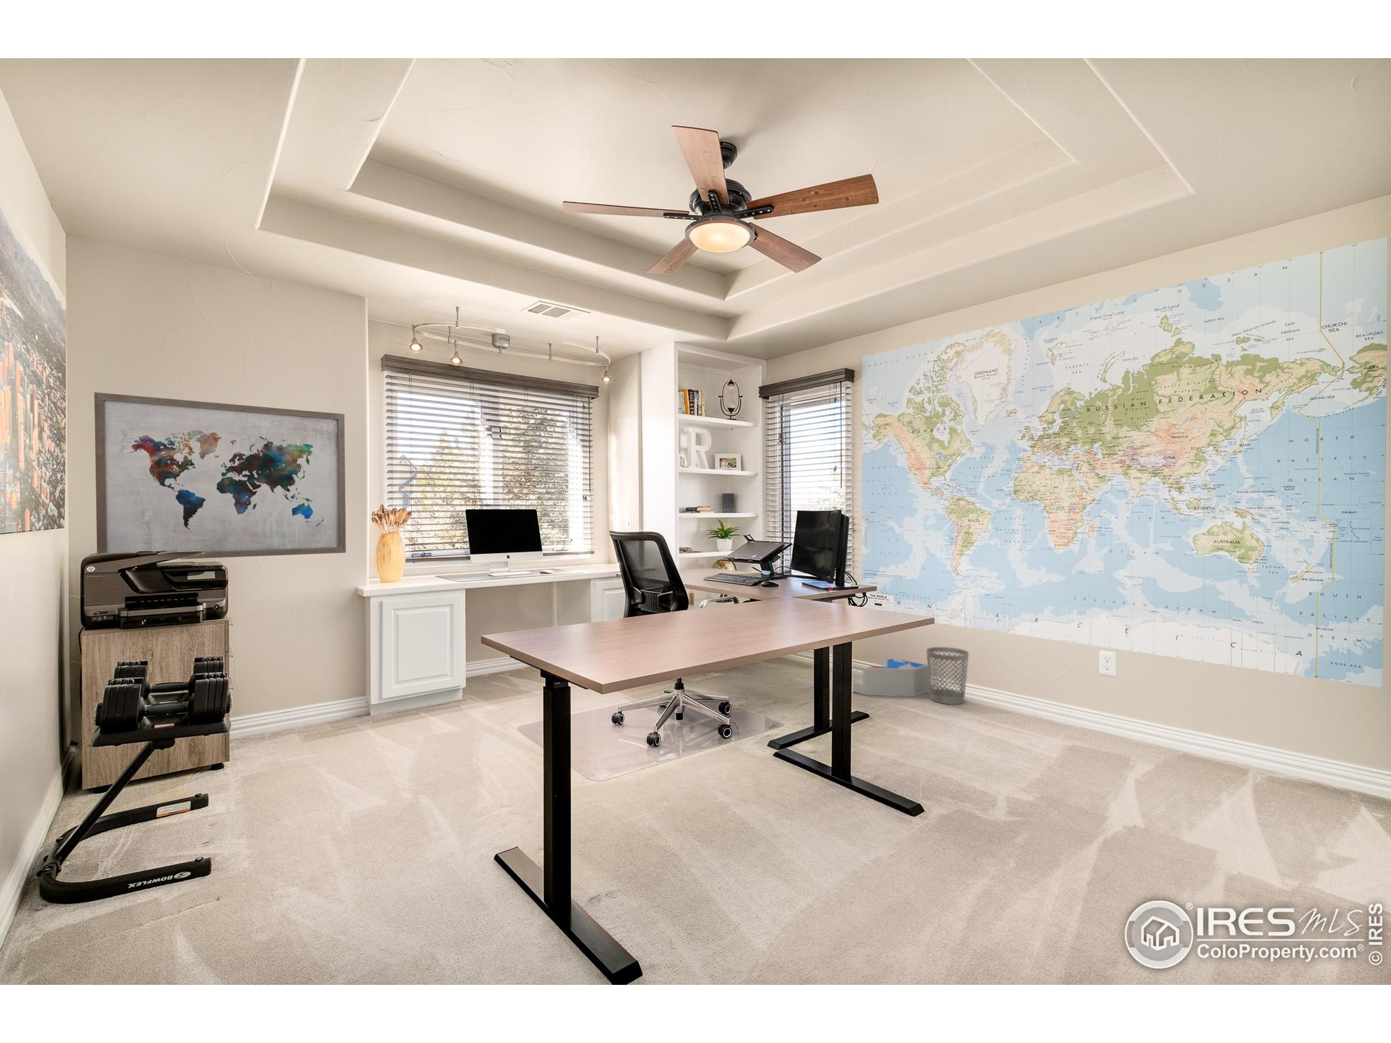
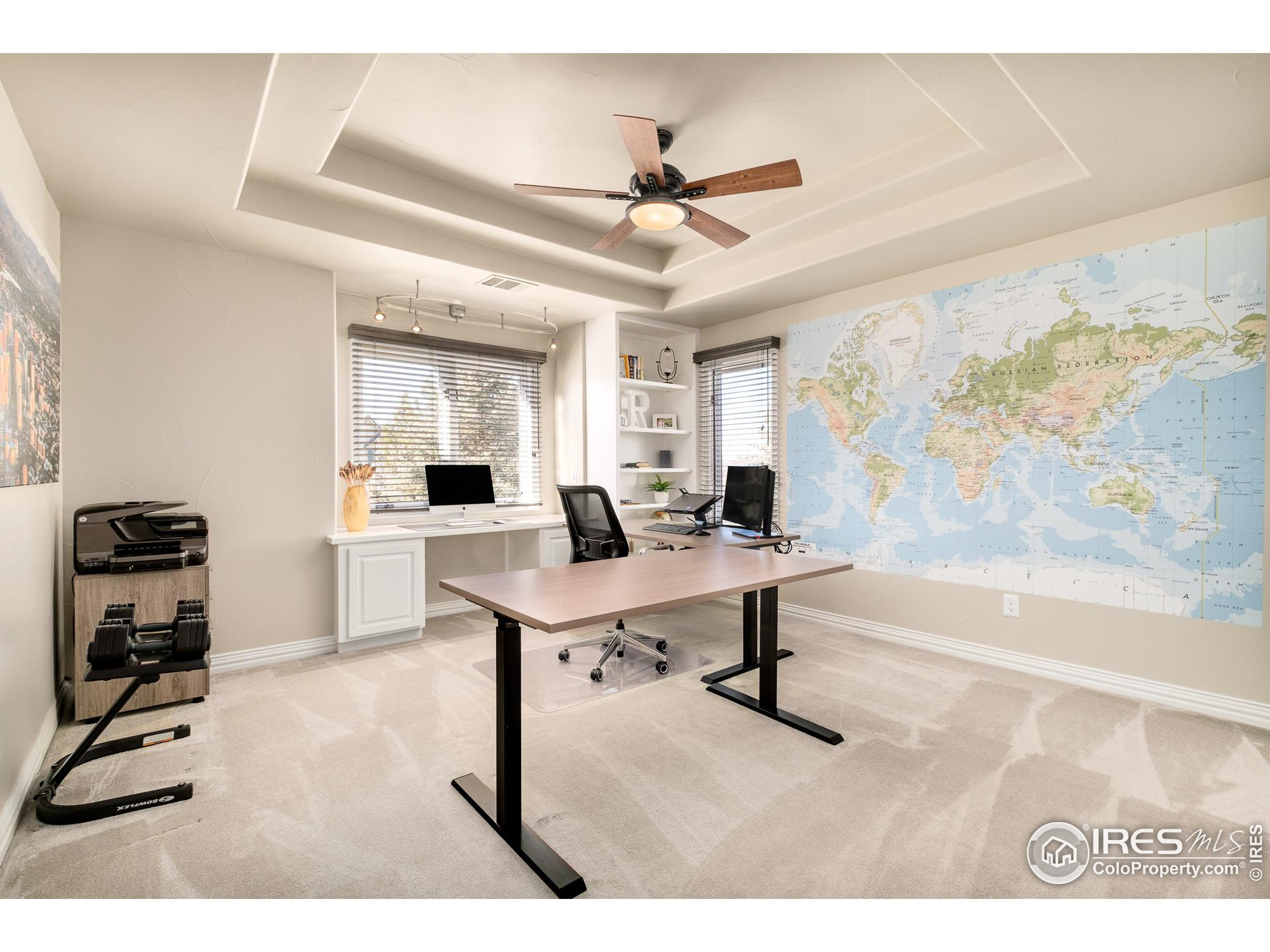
- wall art [94,391,347,560]
- wastebasket [926,646,969,706]
- storage bin [852,658,933,697]
